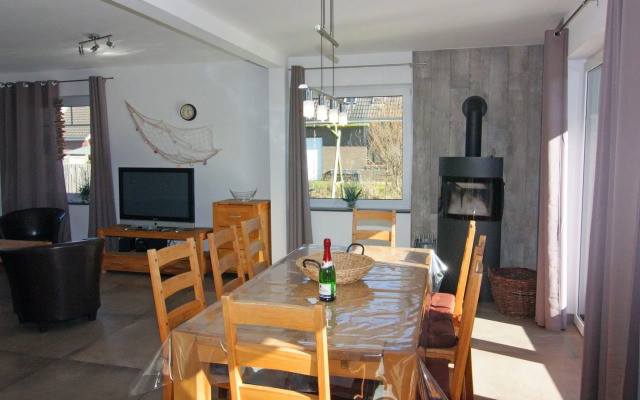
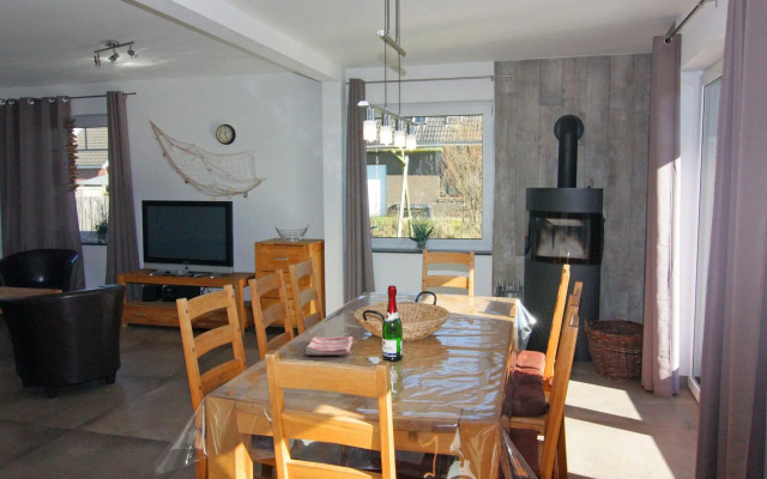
+ dish towel [304,335,355,357]
